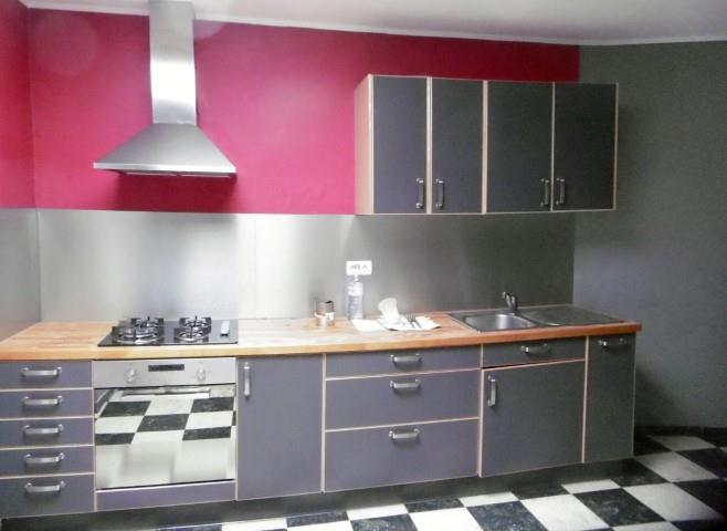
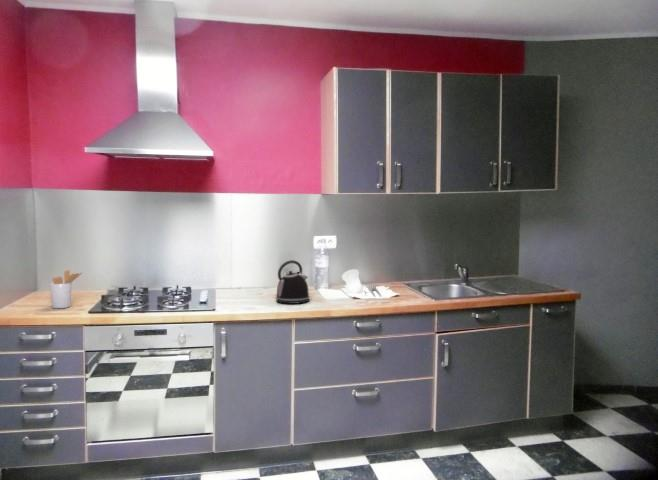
+ kettle [275,259,311,305]
+ utensil holder [49,269,83,309]
